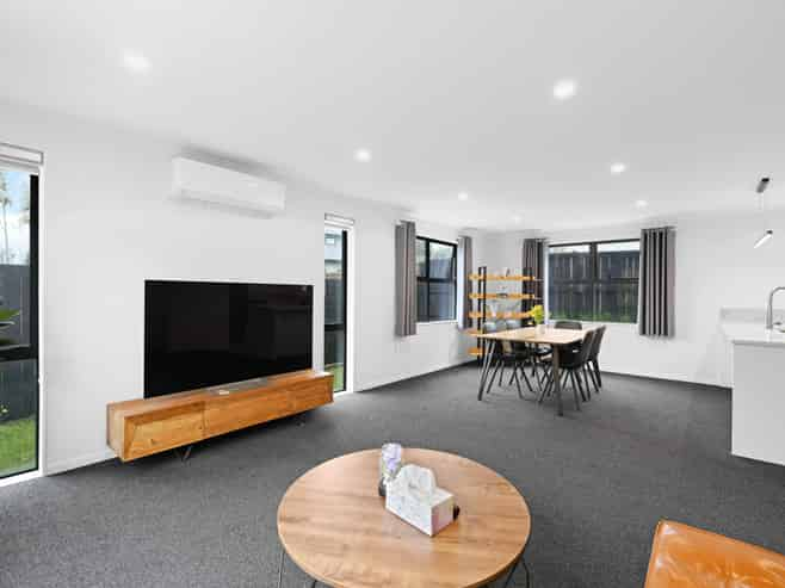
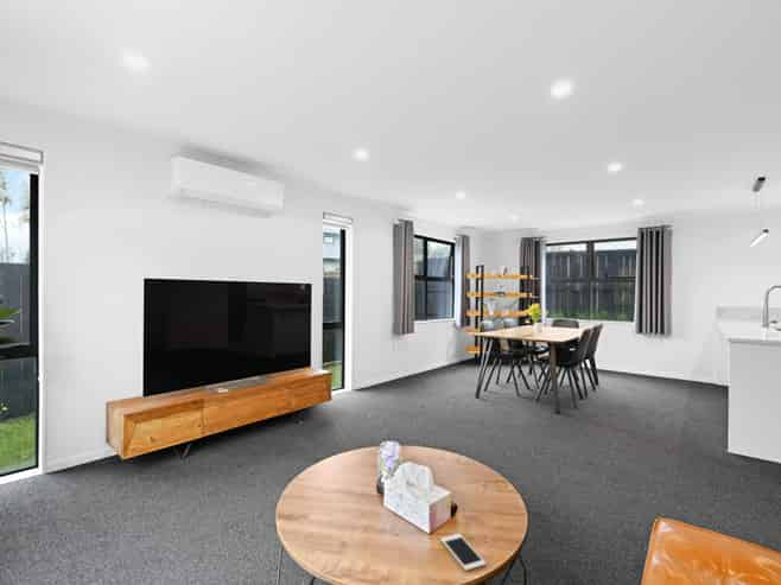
+ cell phone [439,533,487,572]
